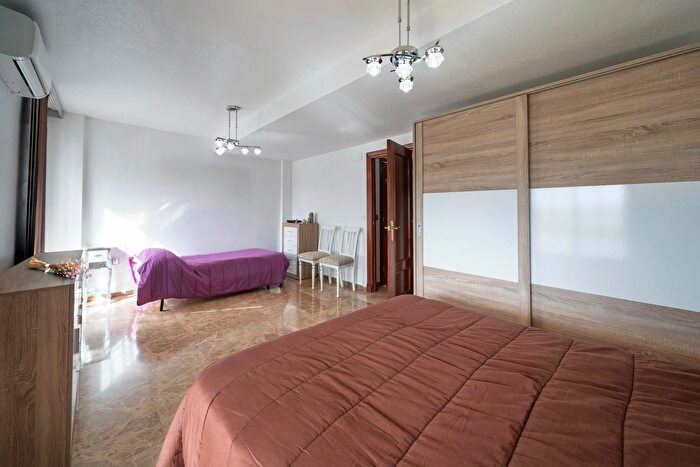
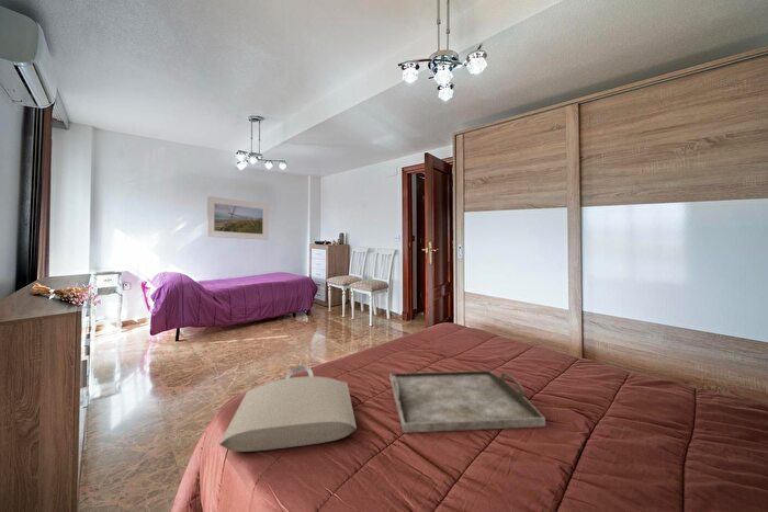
+ tote bag [218,365,358,453]
+ serving tray [389,369,546,434]
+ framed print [206,195,270,241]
